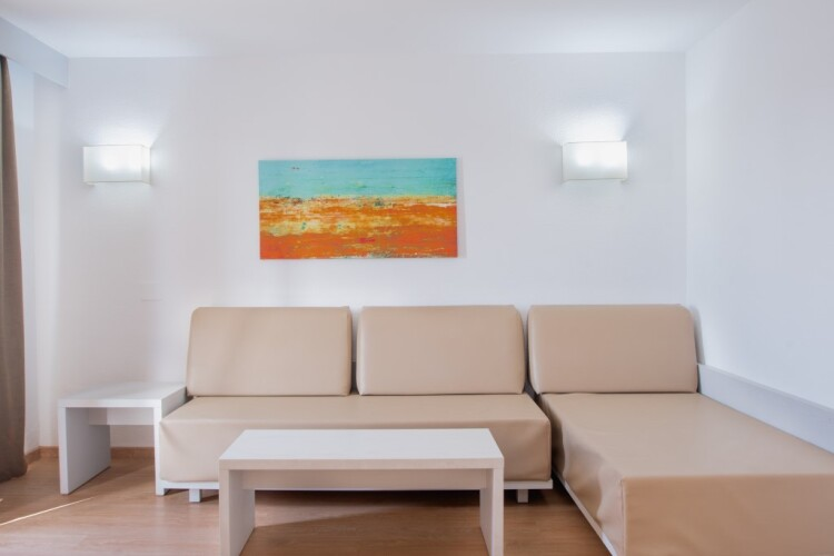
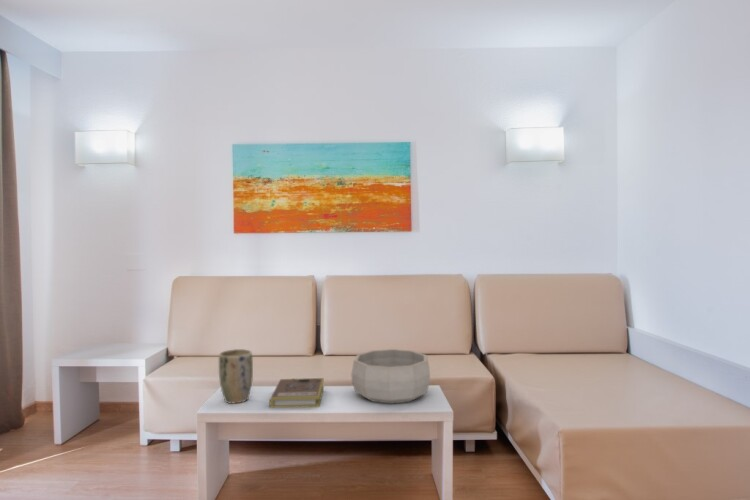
+ plant pot [218,348,254,404]
+ decorative bowl [350,348,431,405]
+ book [269,377,325,409]
